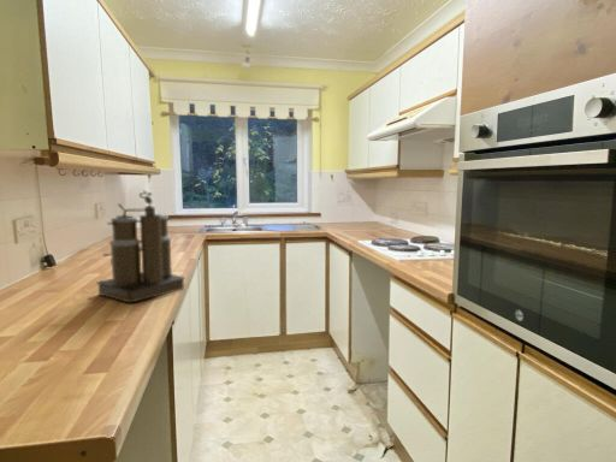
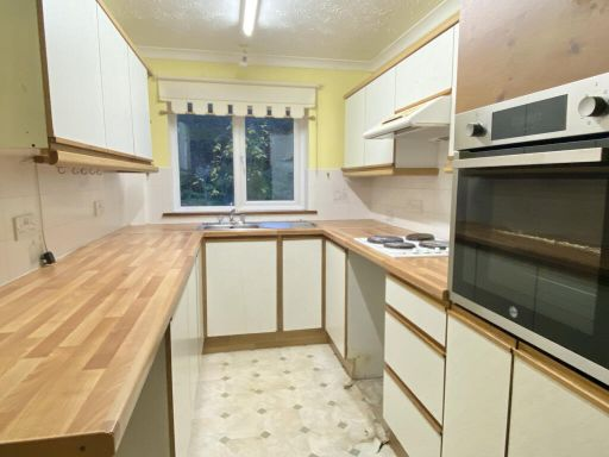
- coffee maker [95,189,186,303]
